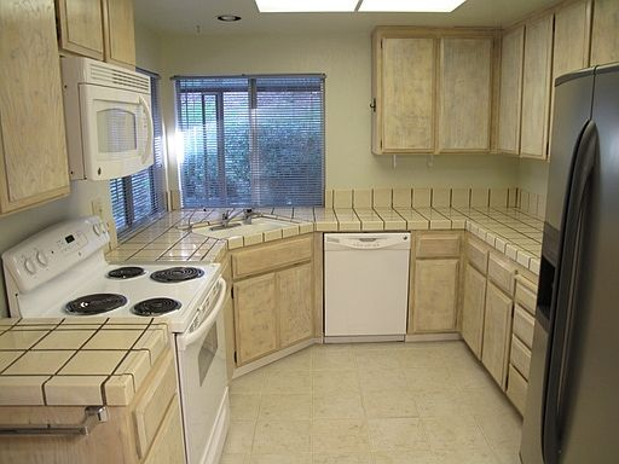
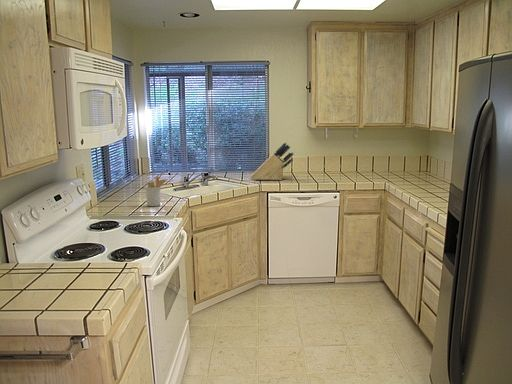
+ knife block [250,141,295,181]
+ utensil holder [144,175,169,207]
